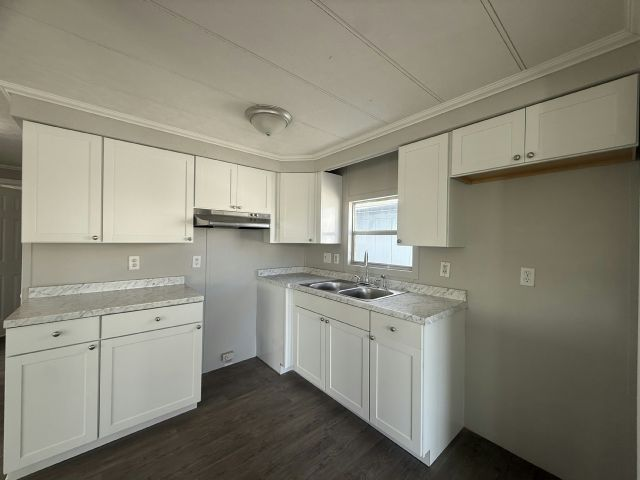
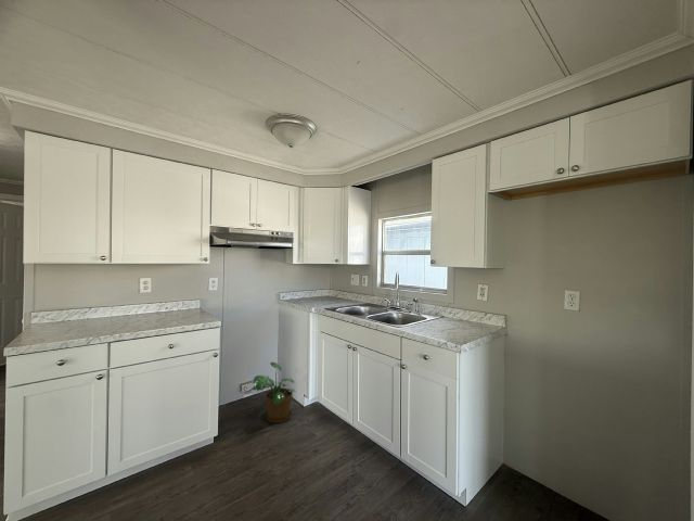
+ potted plant [249,361,297,423]
